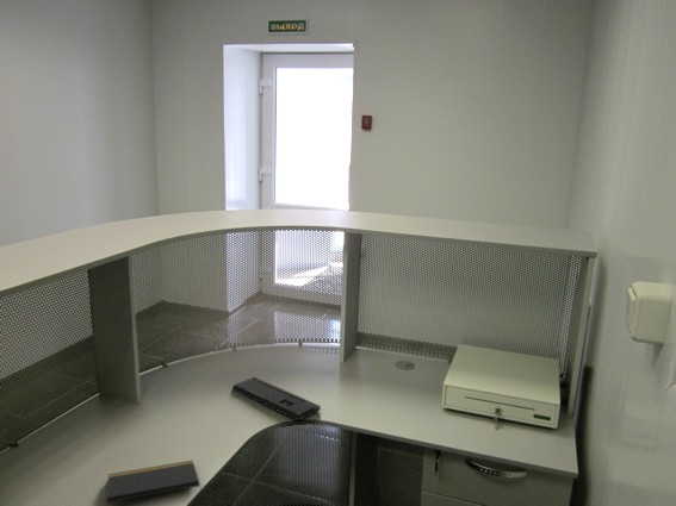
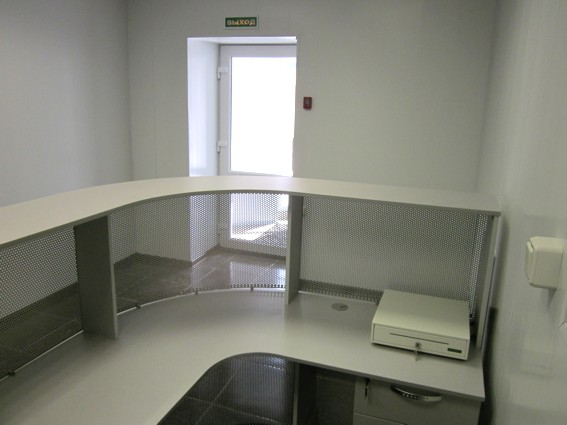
- keyboard [231,376,322,421]
- notepad [105,460,203,505]
